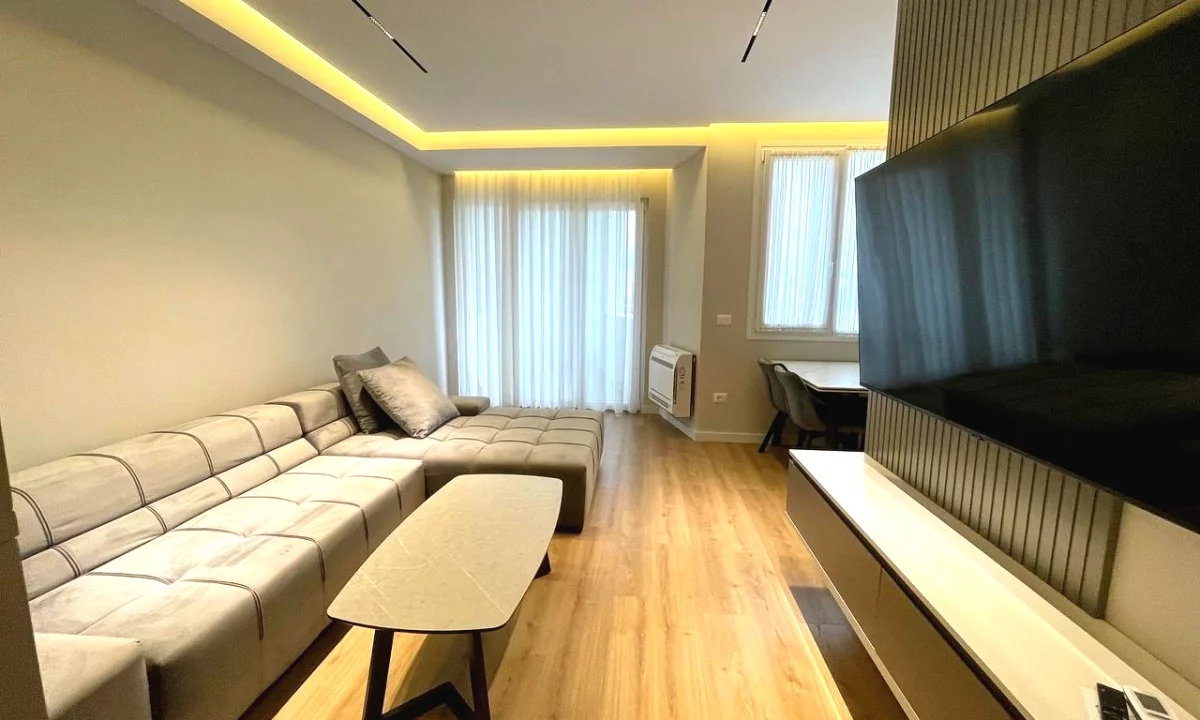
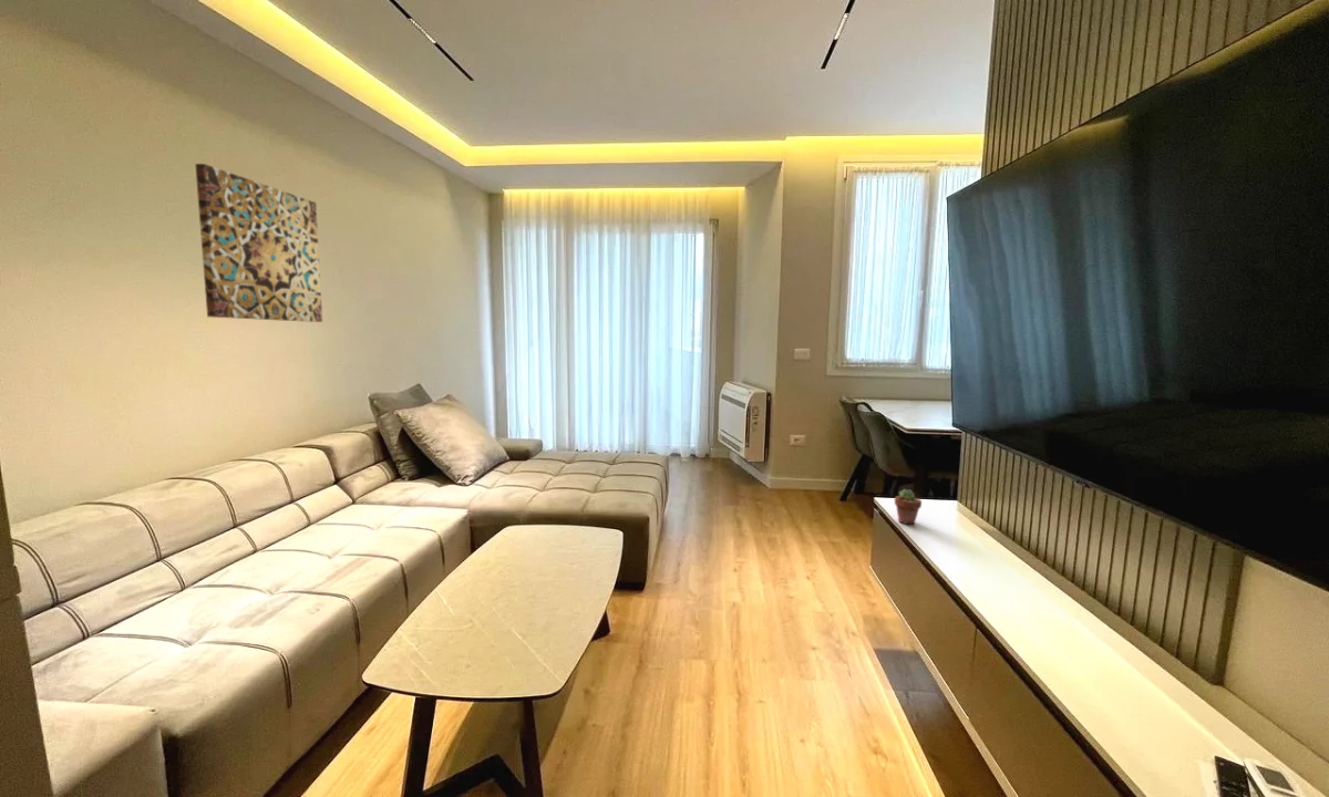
+ potted succulent [894,488,923,526]
+ wall art [194,163,323,323]
